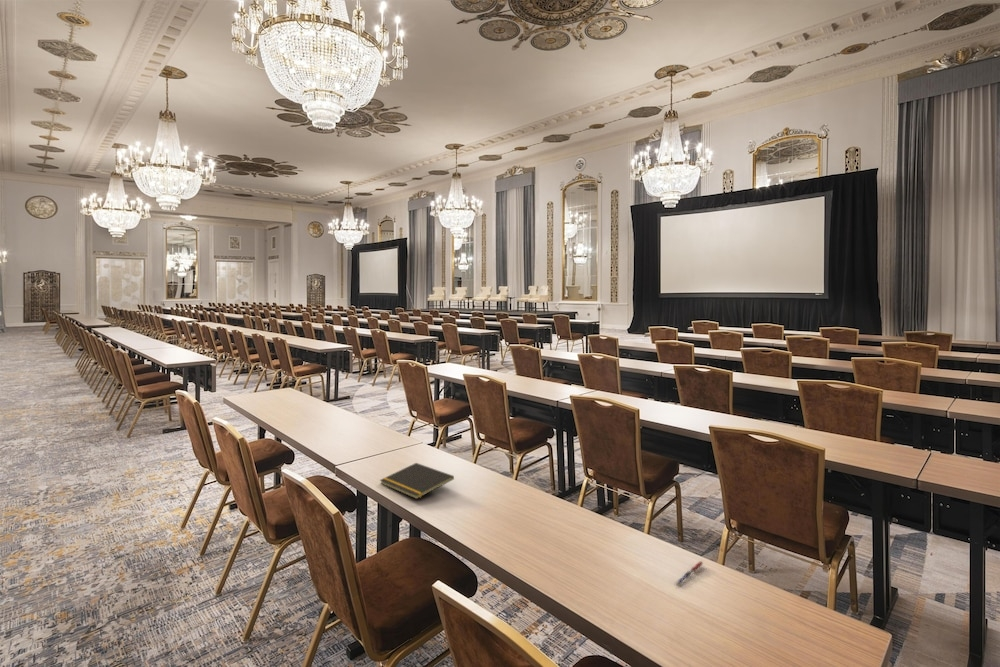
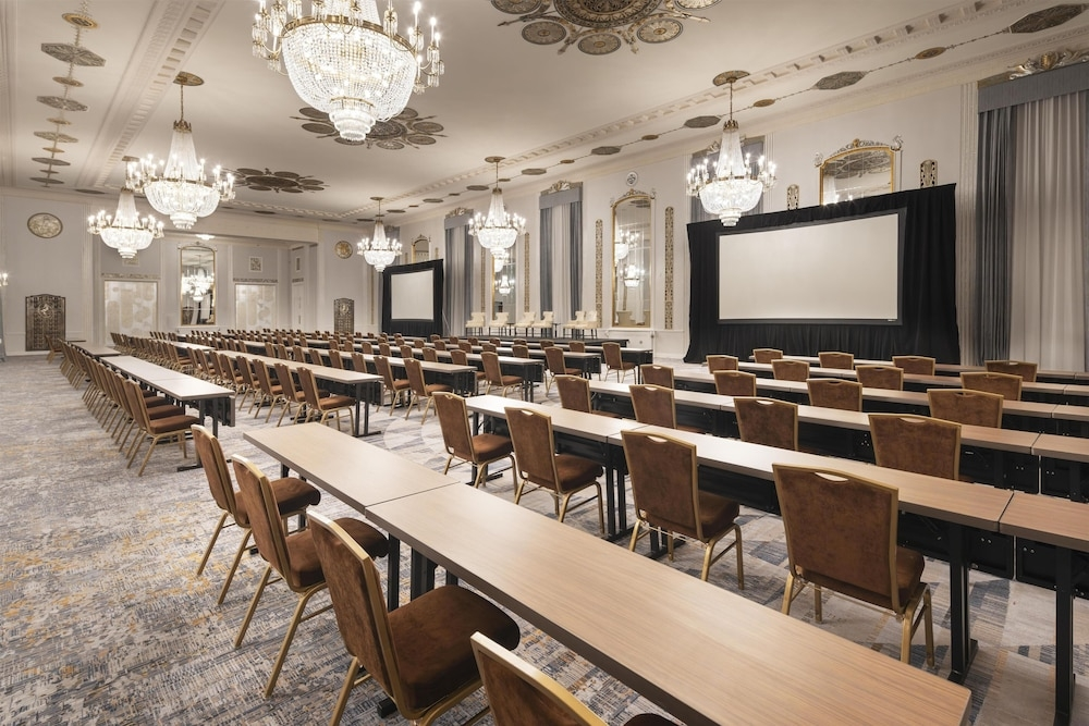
- pen [674,560,705,586]
- notepad [379,462,455,500]
